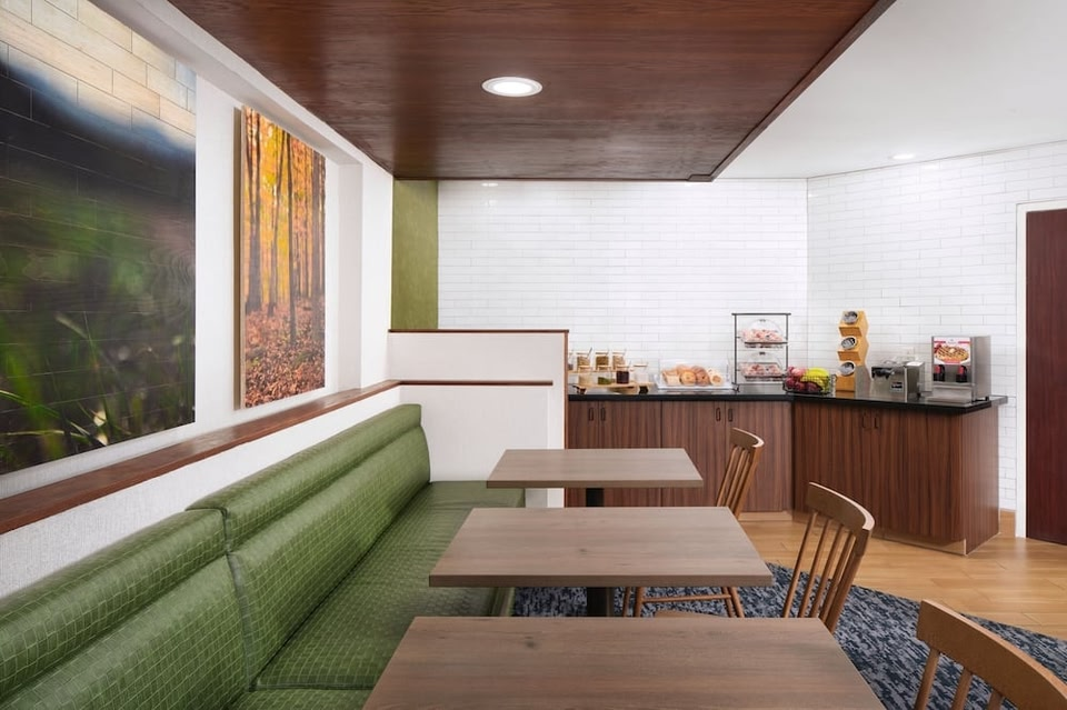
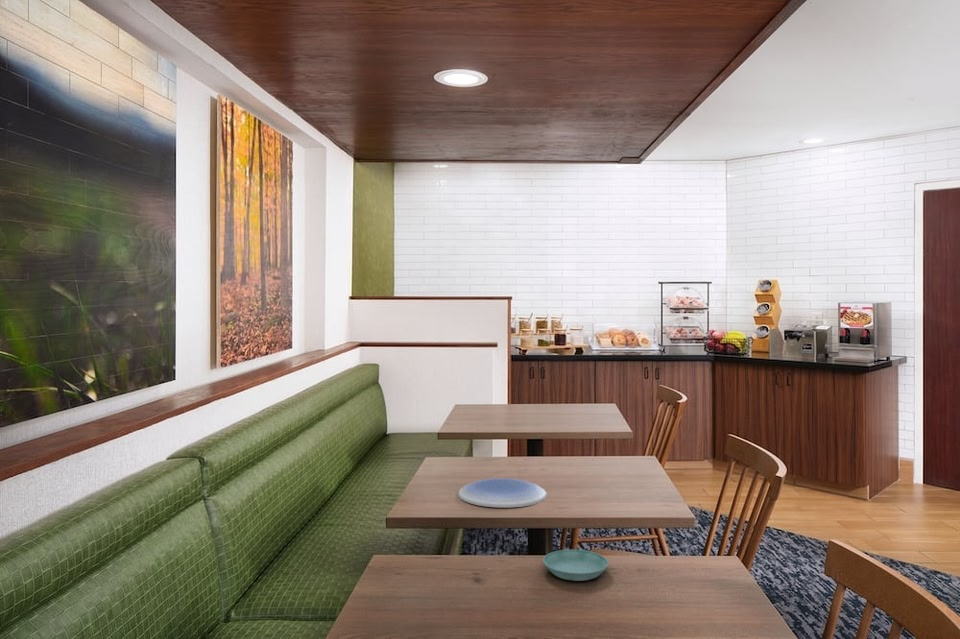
+ saucer [542,549,609,582]
+ plate [457,477,548,508]
